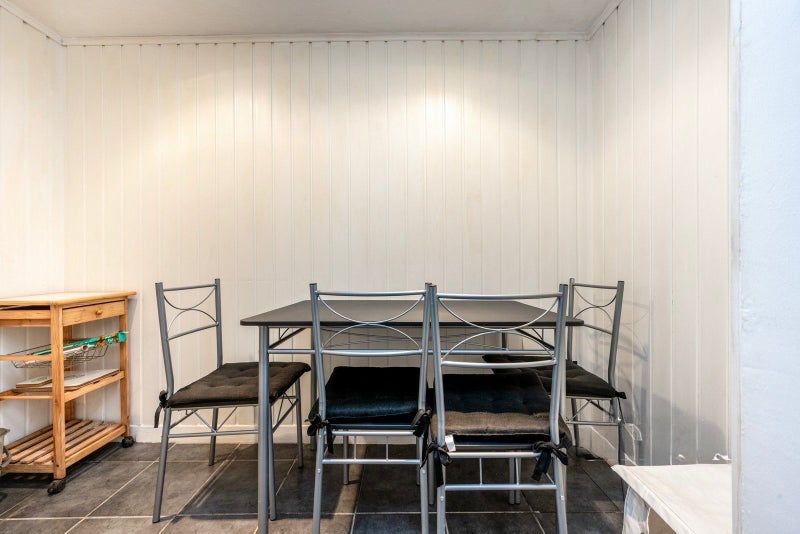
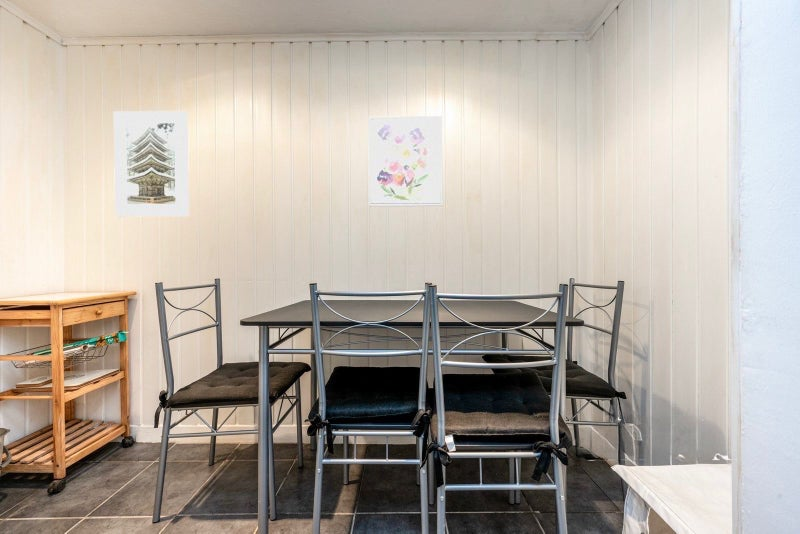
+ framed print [113,110,190,218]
+ wall art [368,115,443,208]
